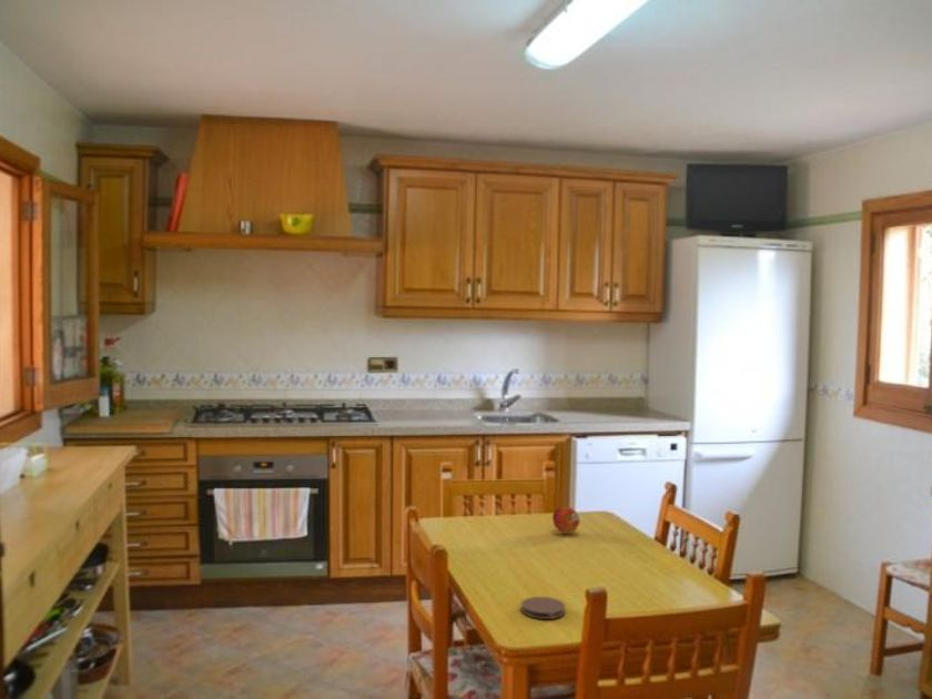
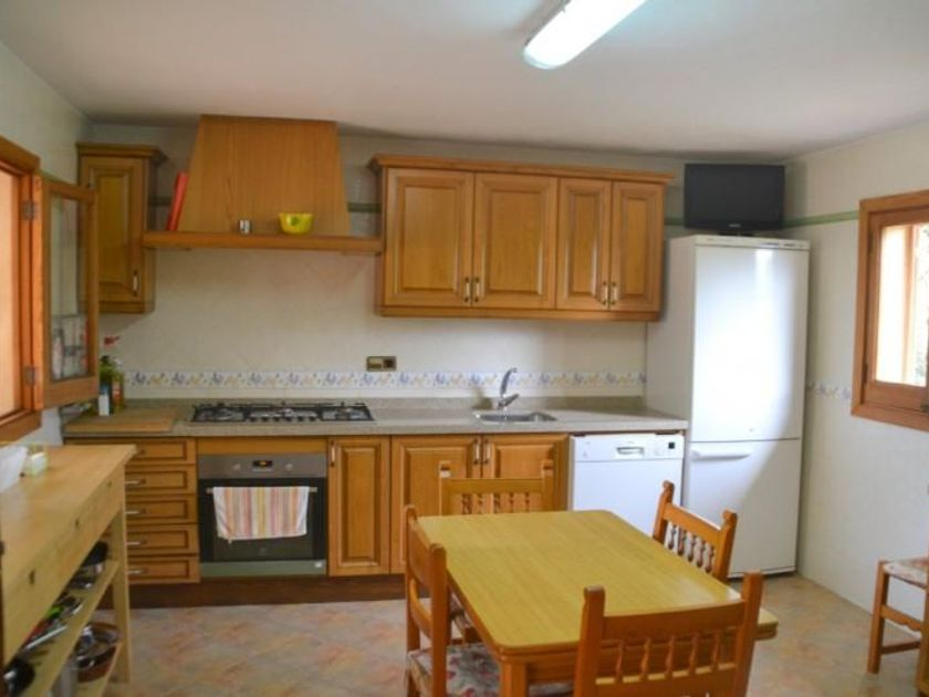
- fruit [551,506,580,535]
- coaster [520,596,566,620]
